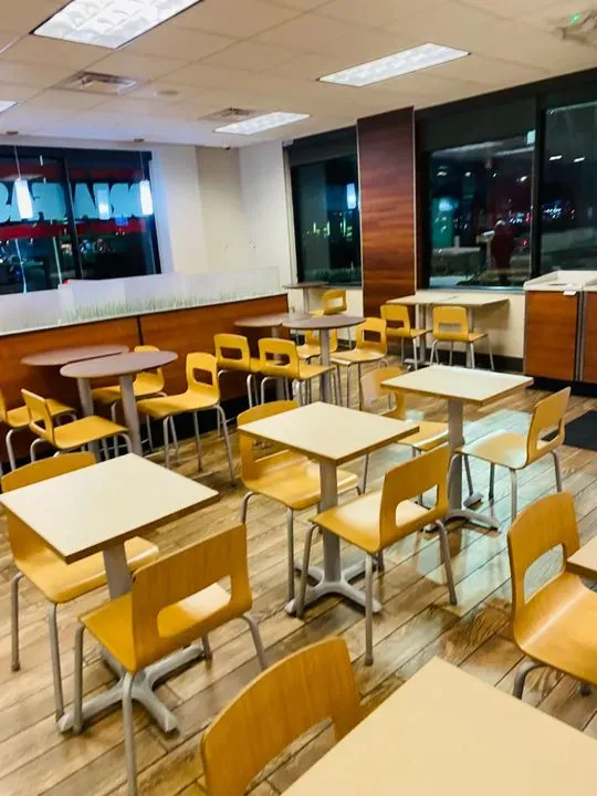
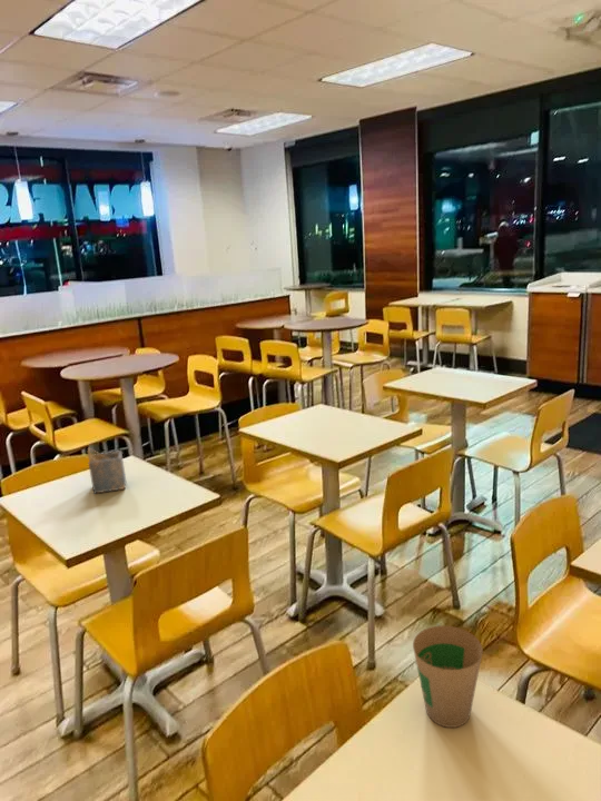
+ napkin holder [87,446,127,495]
+ paper cup [412,624,484,729]
